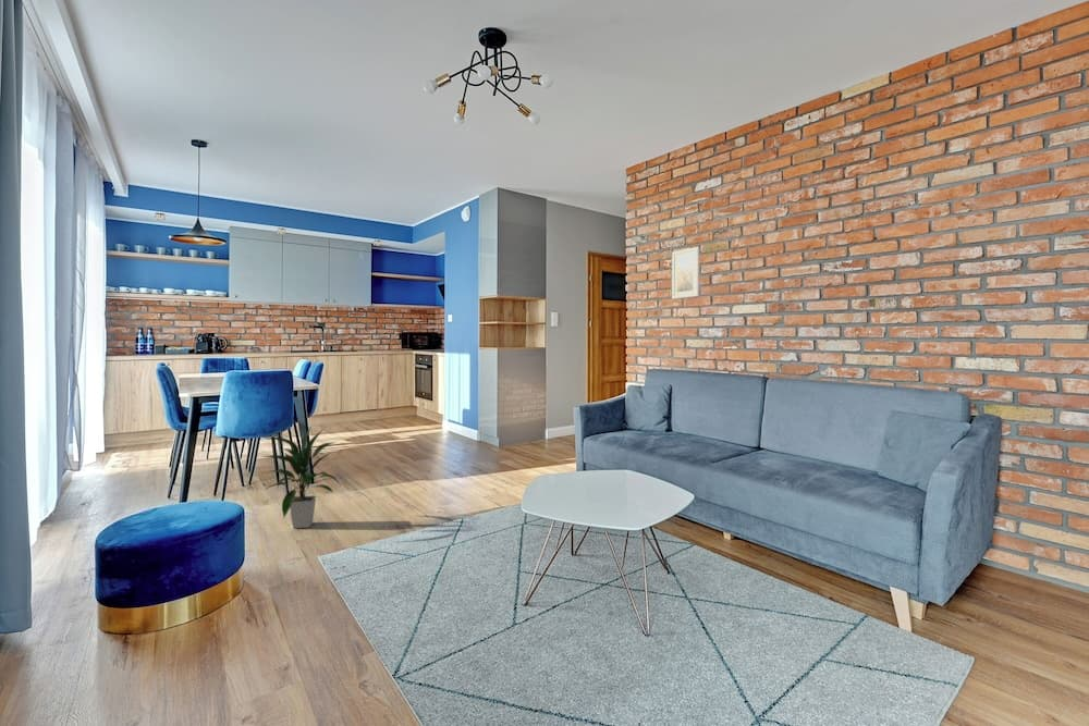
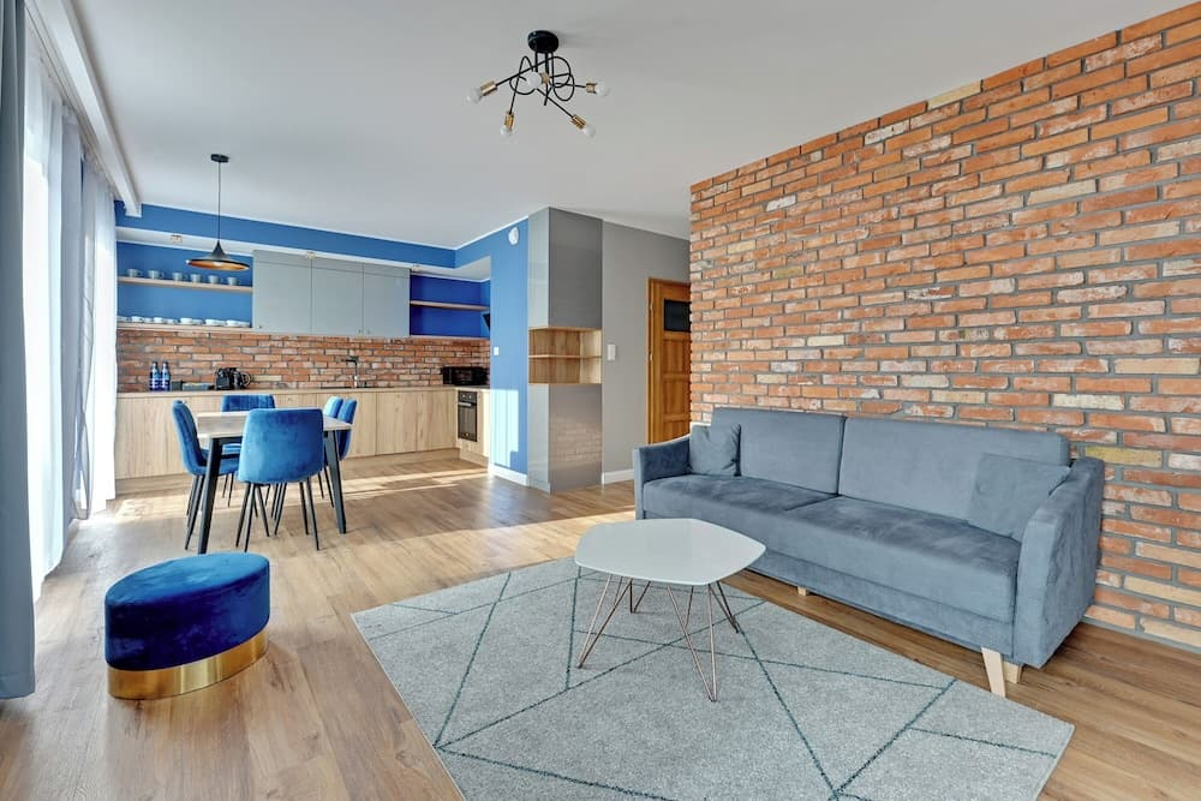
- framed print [671,246,701,300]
- indoor plant [264,423,342,529]
